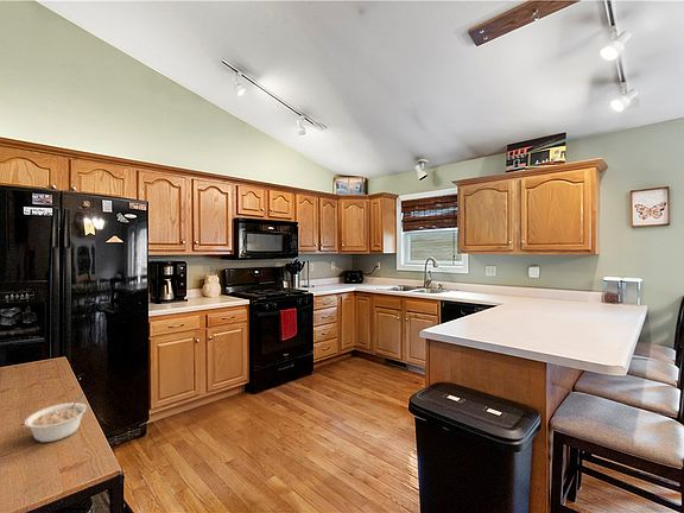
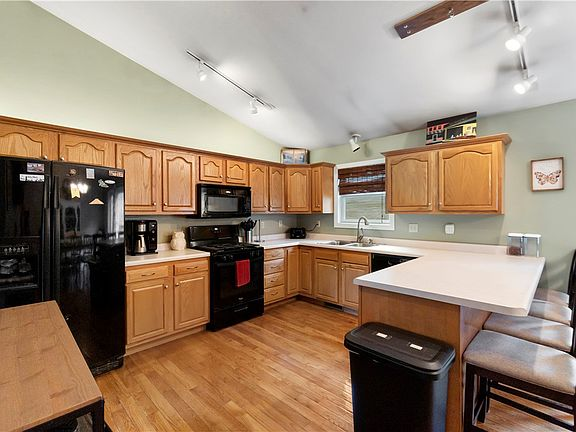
- legume [24,393,88,443]
